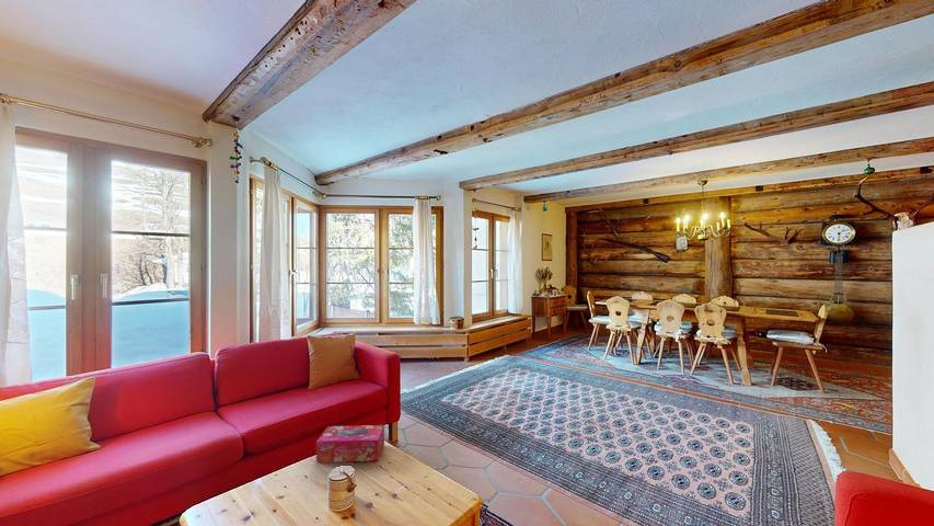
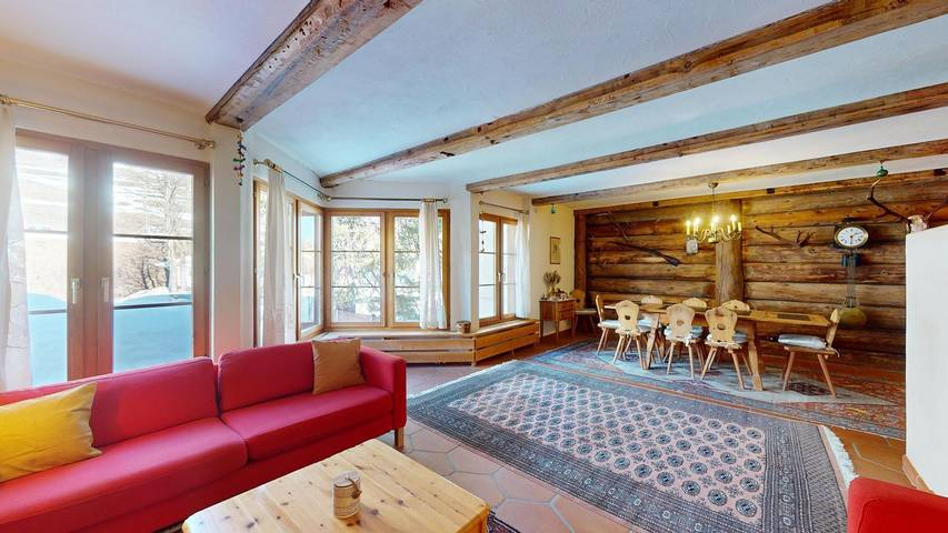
- tissue box [315,424,385,464]
